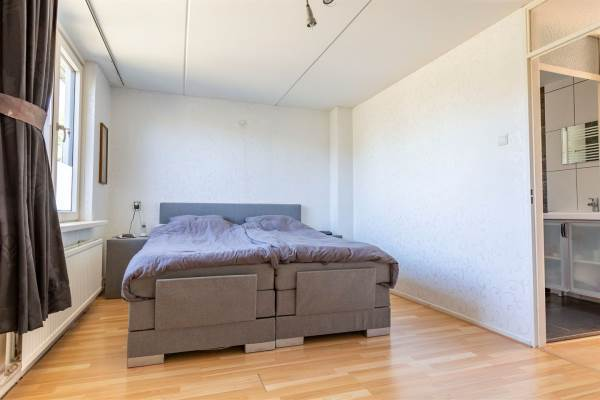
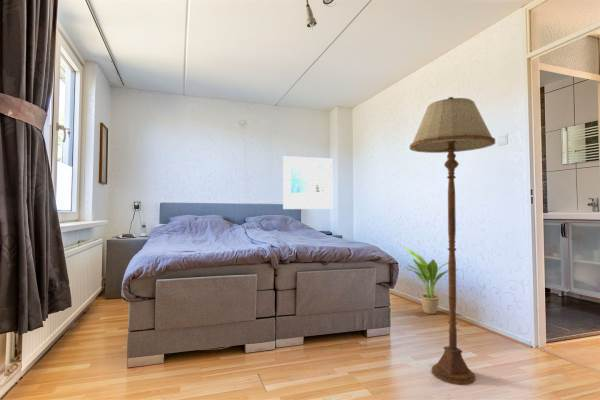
+ floor lamp [409,96,496,386]
+ potted plant [404,245,459,315]
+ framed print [282,155,333,210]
